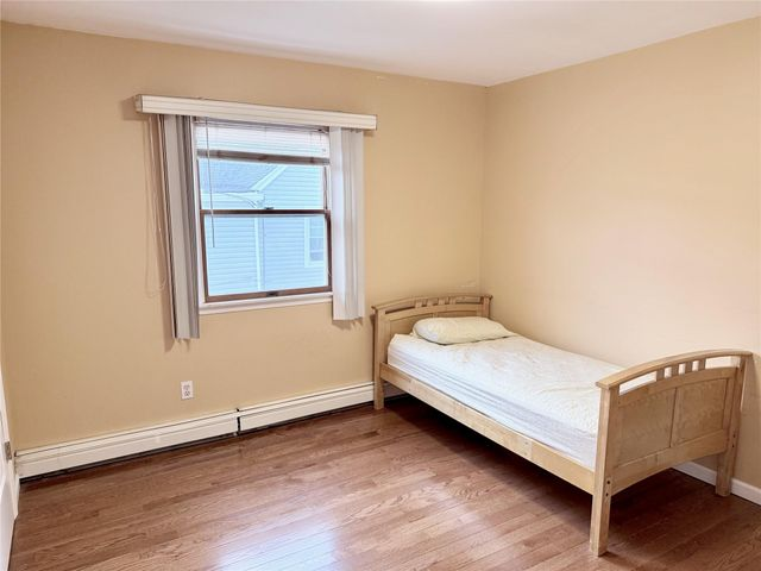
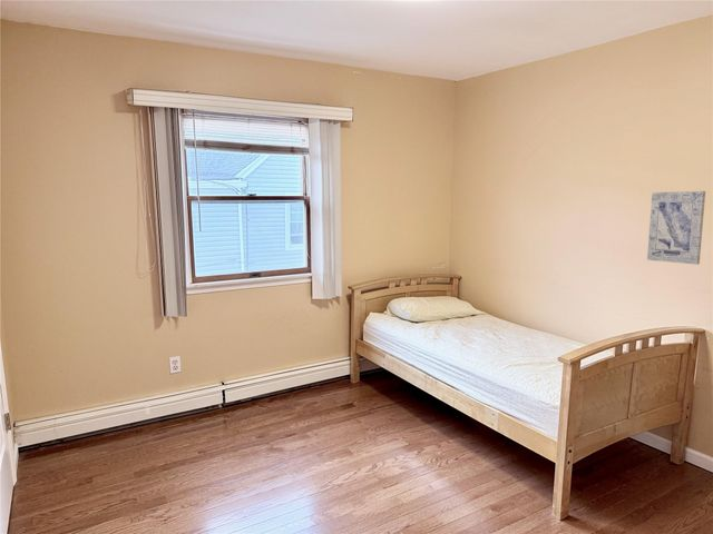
+ wall art [646,190,706,266]
